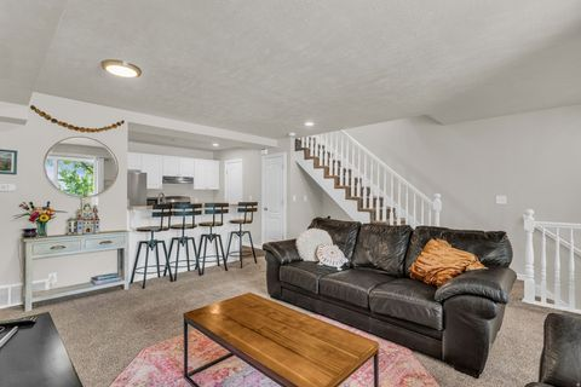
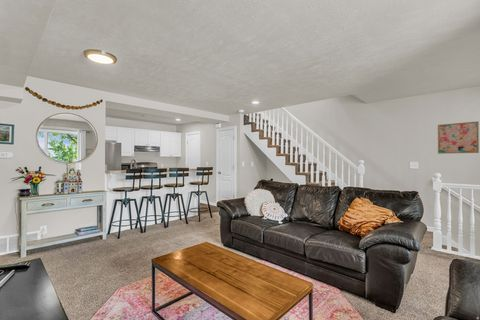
+ wall art [437,120,480,155]
